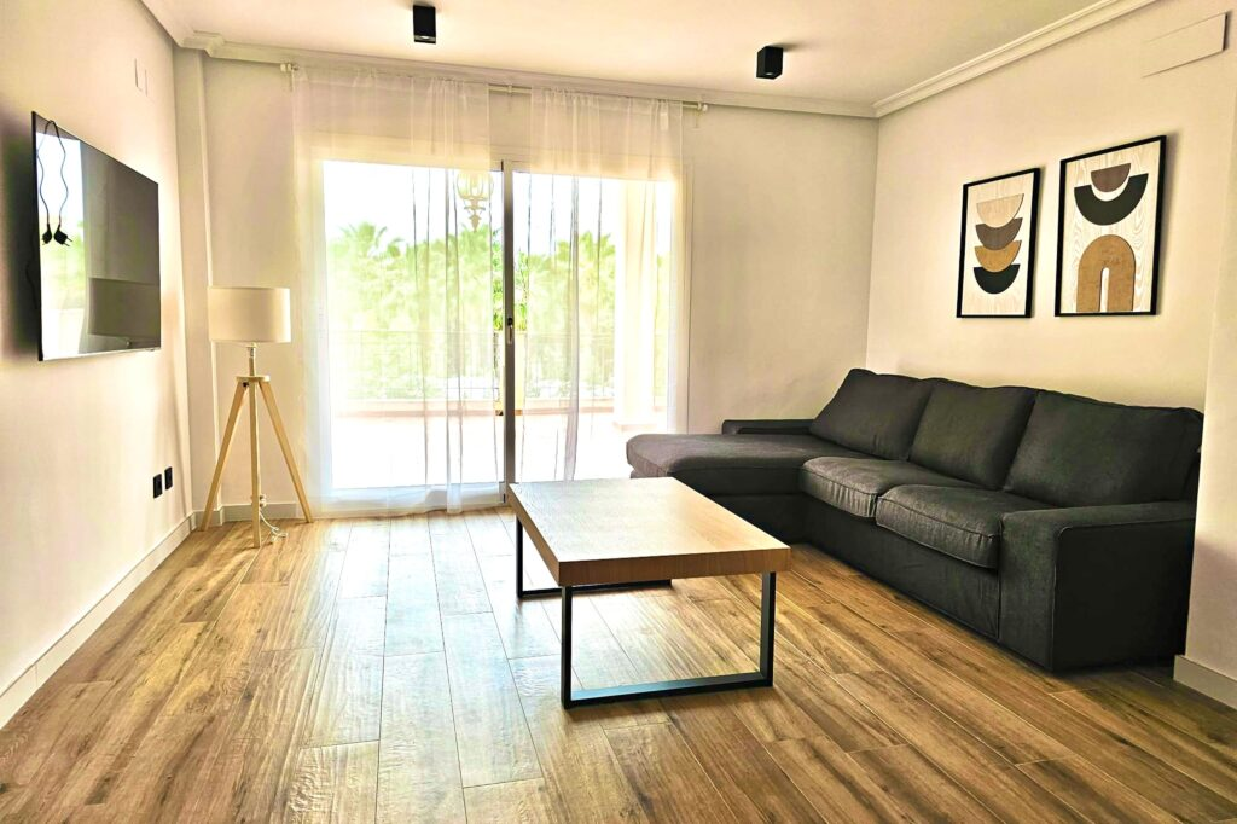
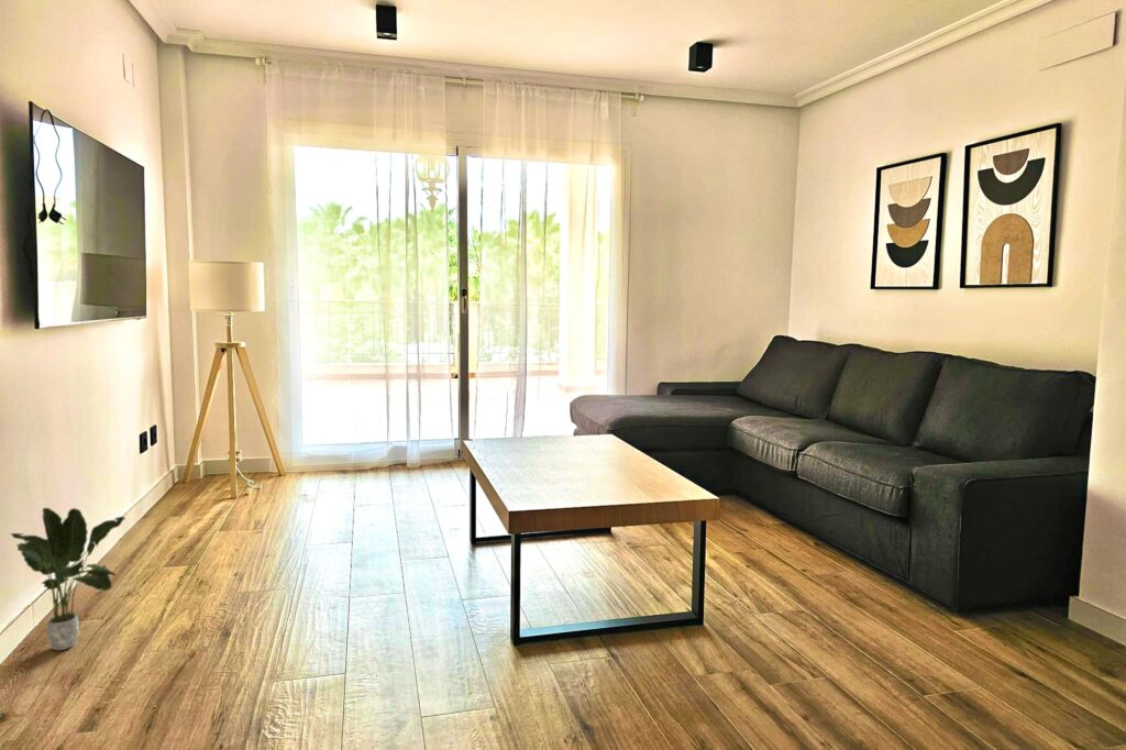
+ potted plant [10,506,126,651]
